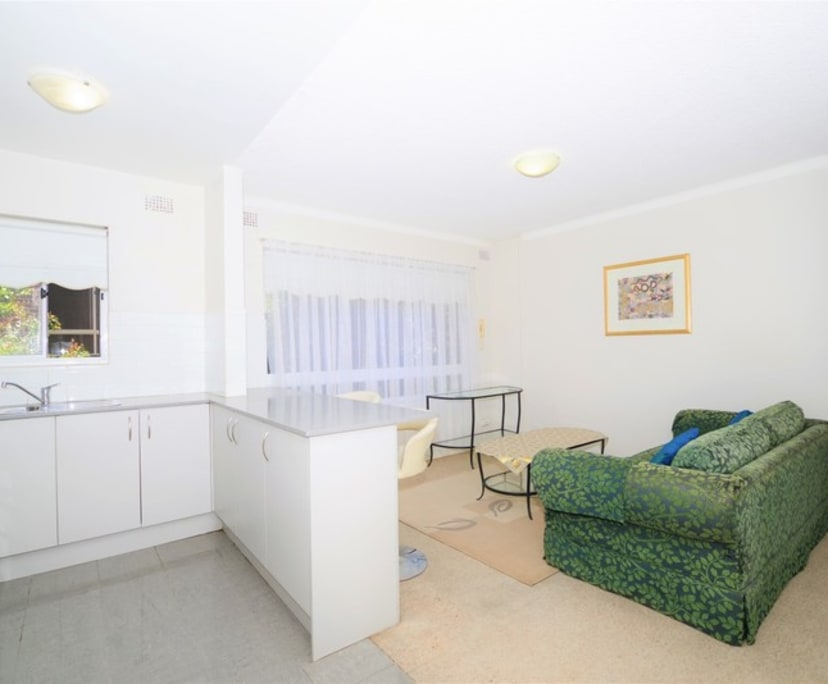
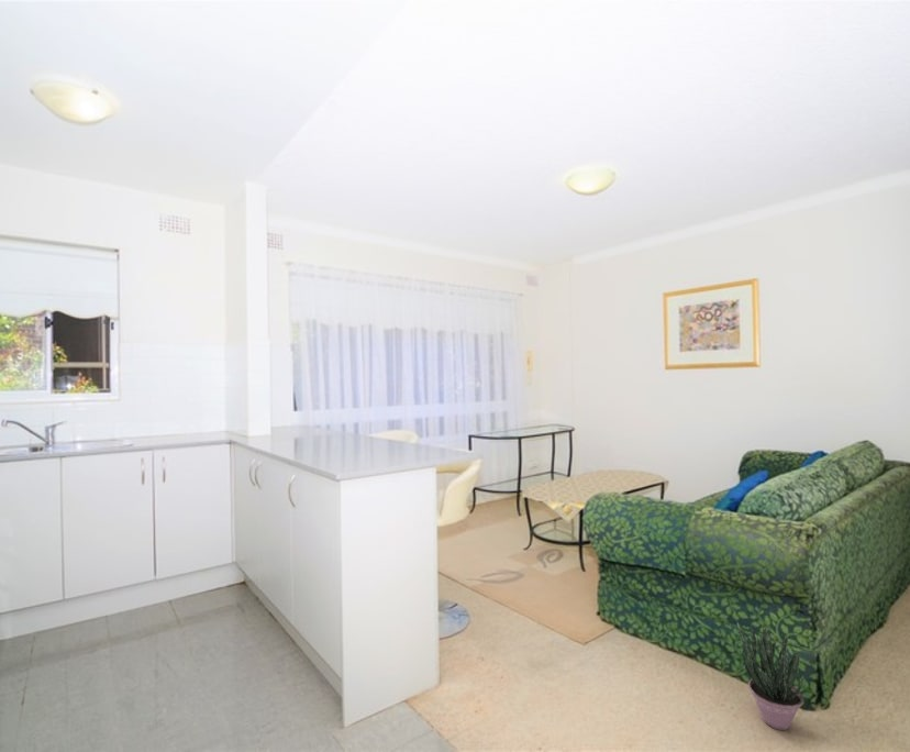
+ potted plant [736,621,804,731]
